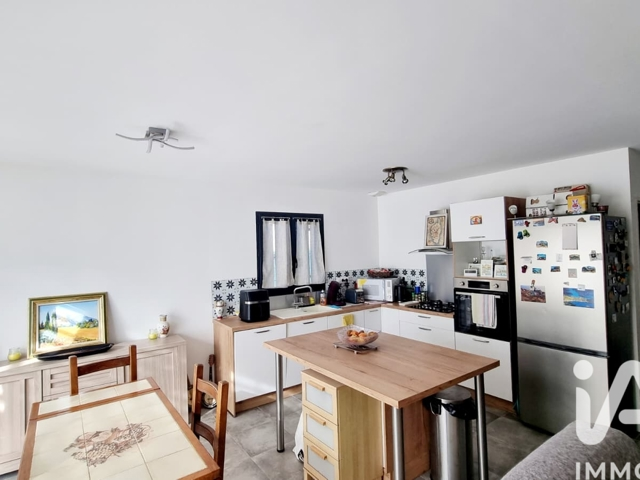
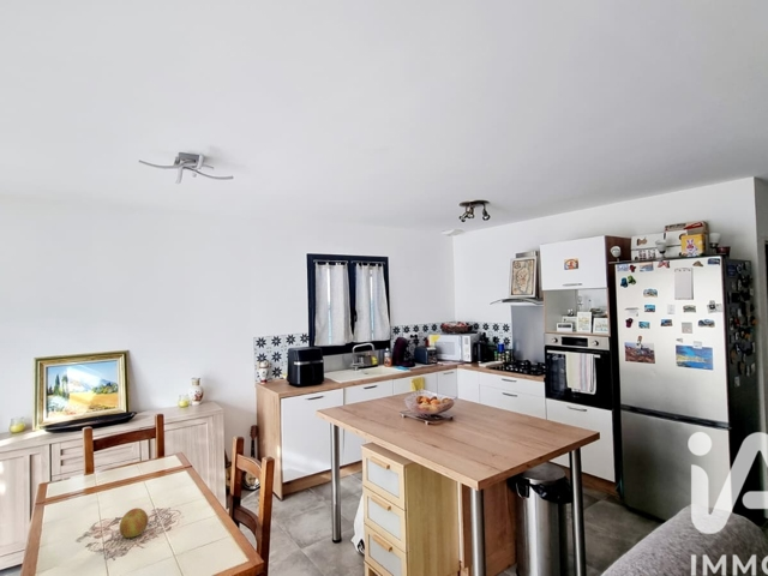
+ apple [119,508,149,539]
